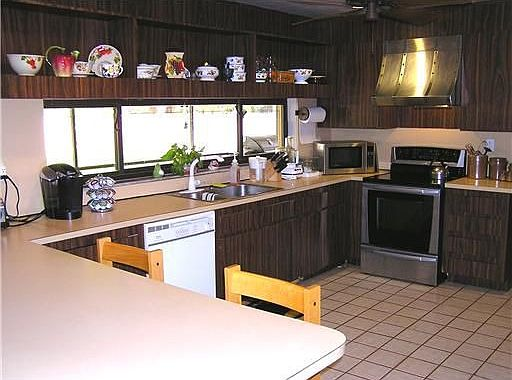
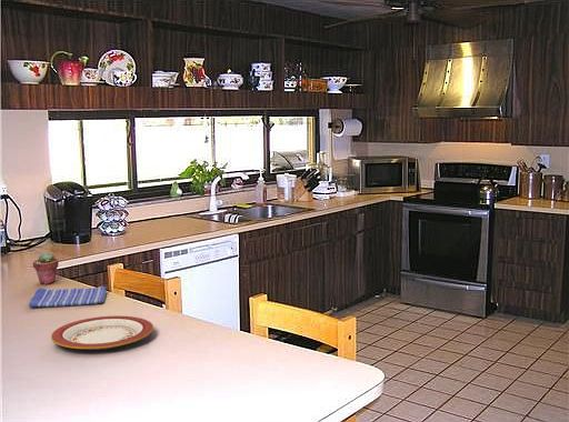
+ plate [50,314,154,351]
+ dish towel [28,285,107,309]
+ potted succulent [32,251,60,285]
